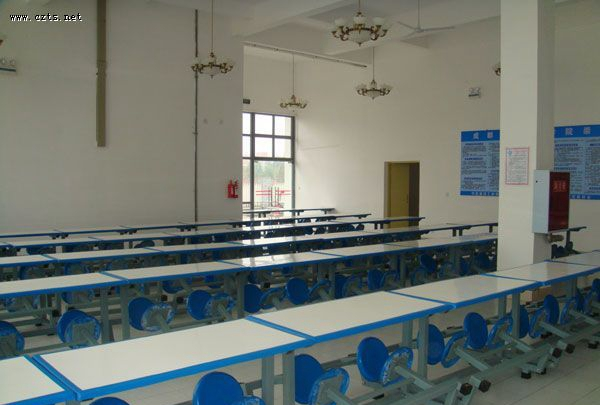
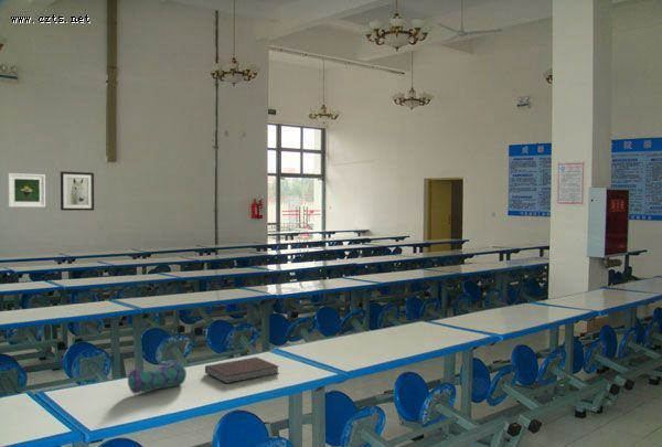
+ pencil case [127,360,188,395]
+ notebook [204,356,279,385]
+ wall art [60,170,95,212]
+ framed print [8,172,46,209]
